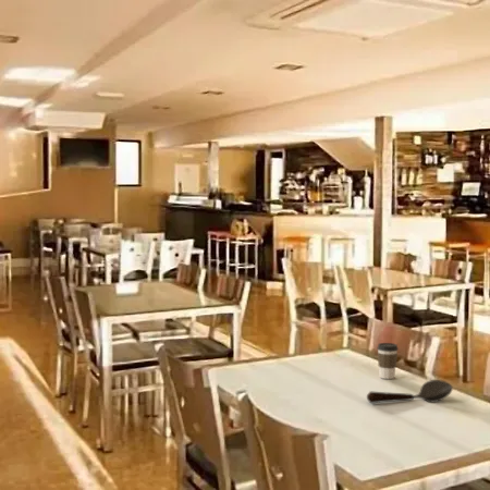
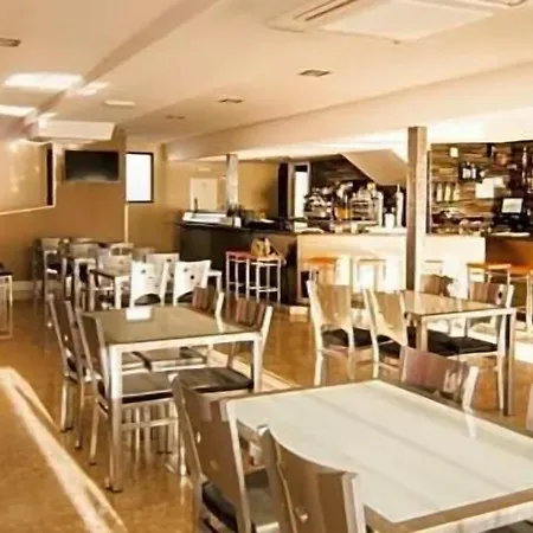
- coffee cup [376,342,400,380]
- spoon [366,379,454,404]
